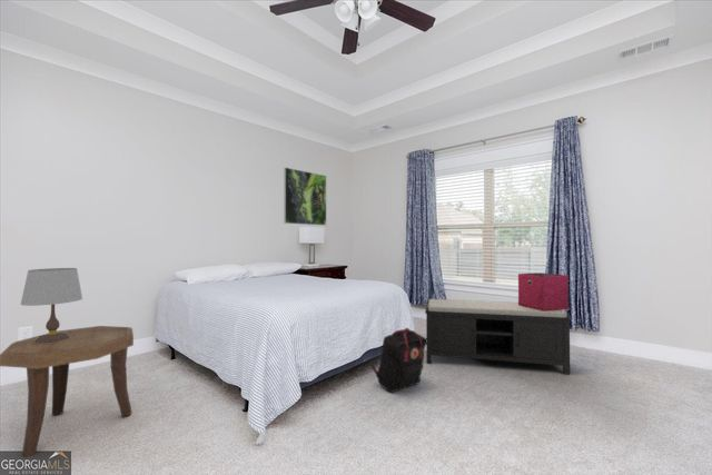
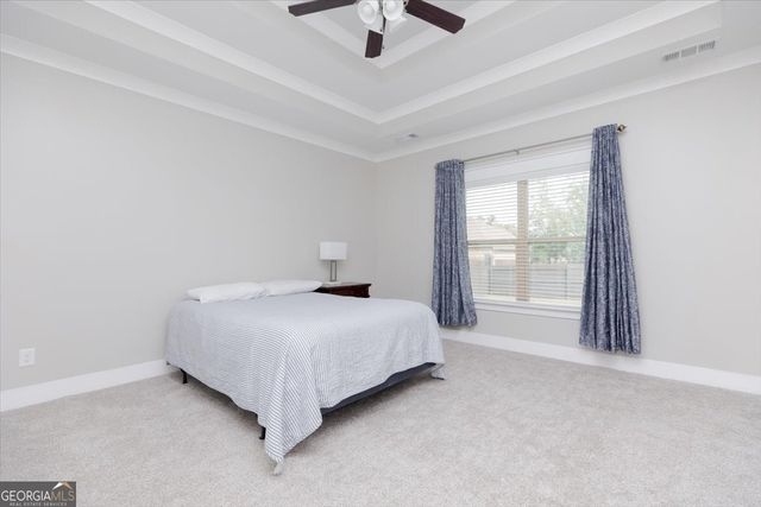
- bench [424,298,573,376]
- storage bin [517,271,570,311]
- side table [0,325,135,458]
- backpack [369,327,427,394]
- table lamp [20,267,83,344]
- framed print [283,166,327,227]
